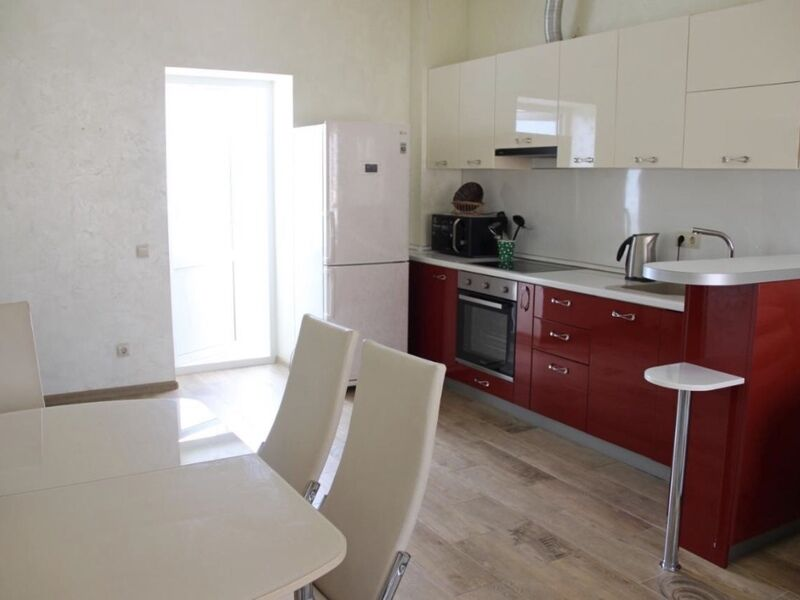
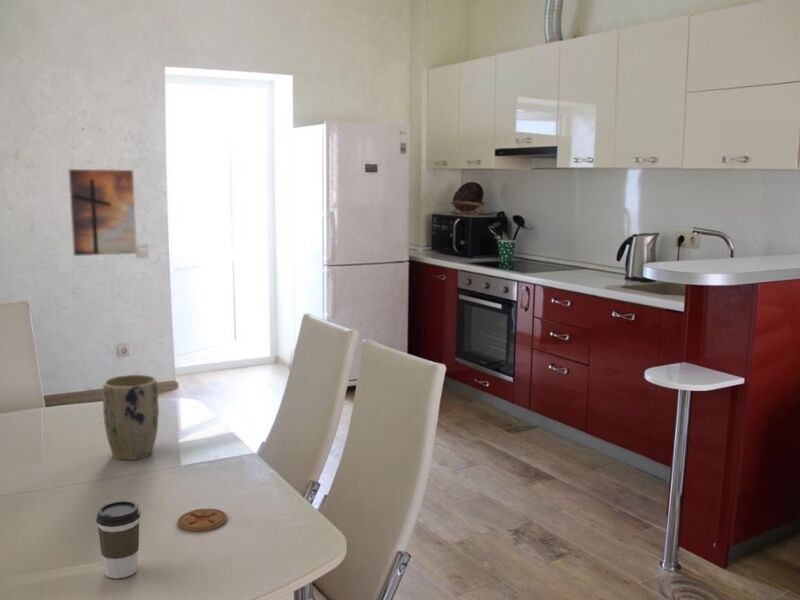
+ coffee cup [95,499,141,580]
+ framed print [67,168,138,257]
+ coaster [177,508,228,533]
+ plant pot [102,374,160,461]
